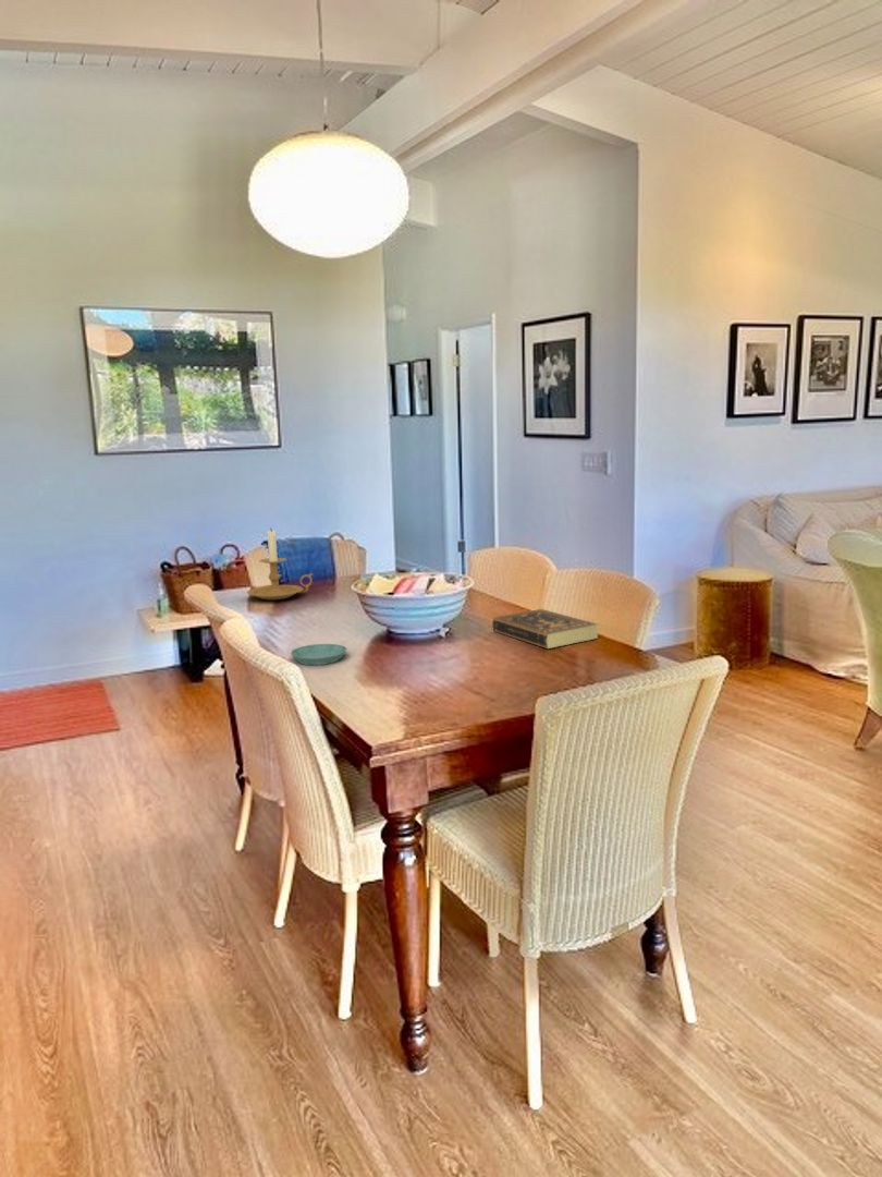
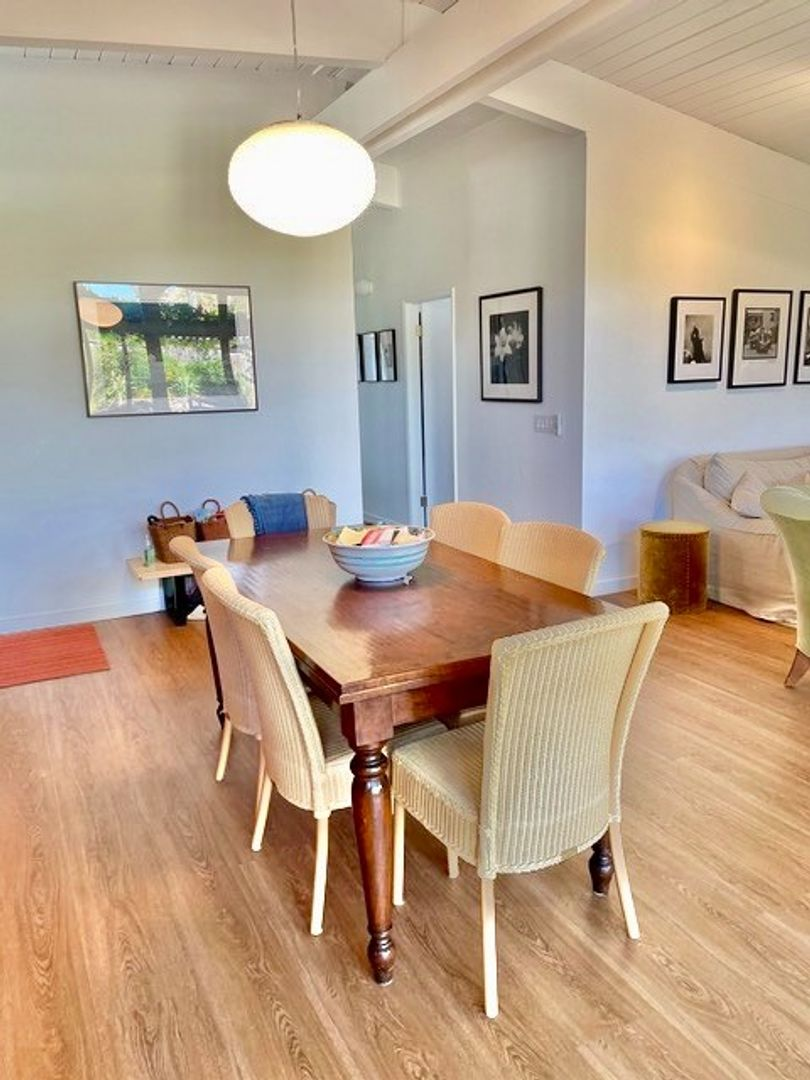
- candle holder [246,527,314,600]
- book [491,608,599,650]
- saucer [290,643,348,666]
